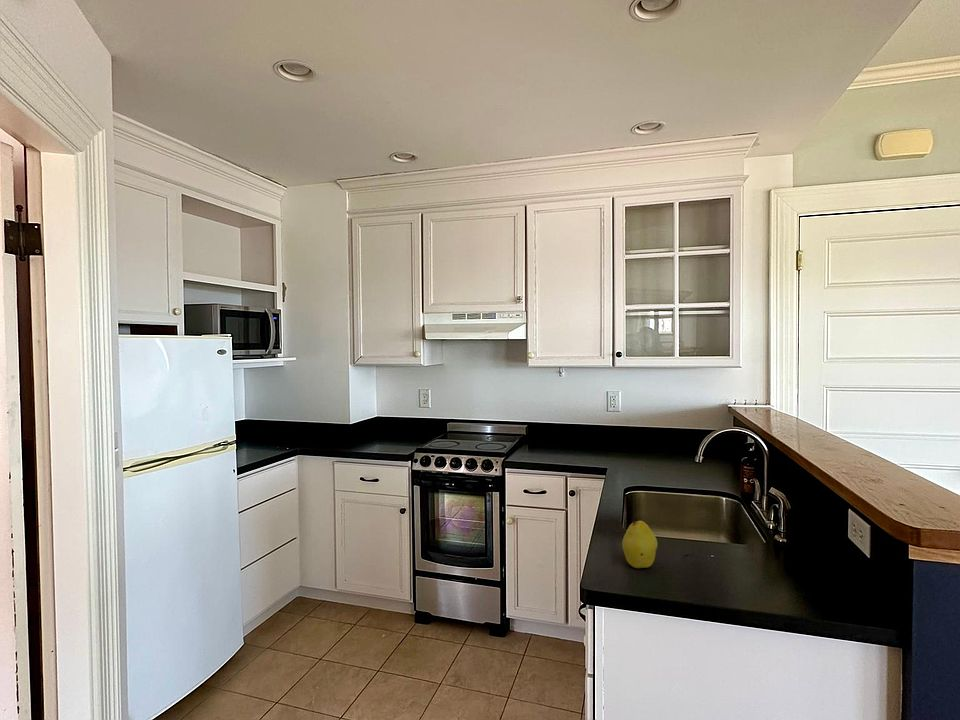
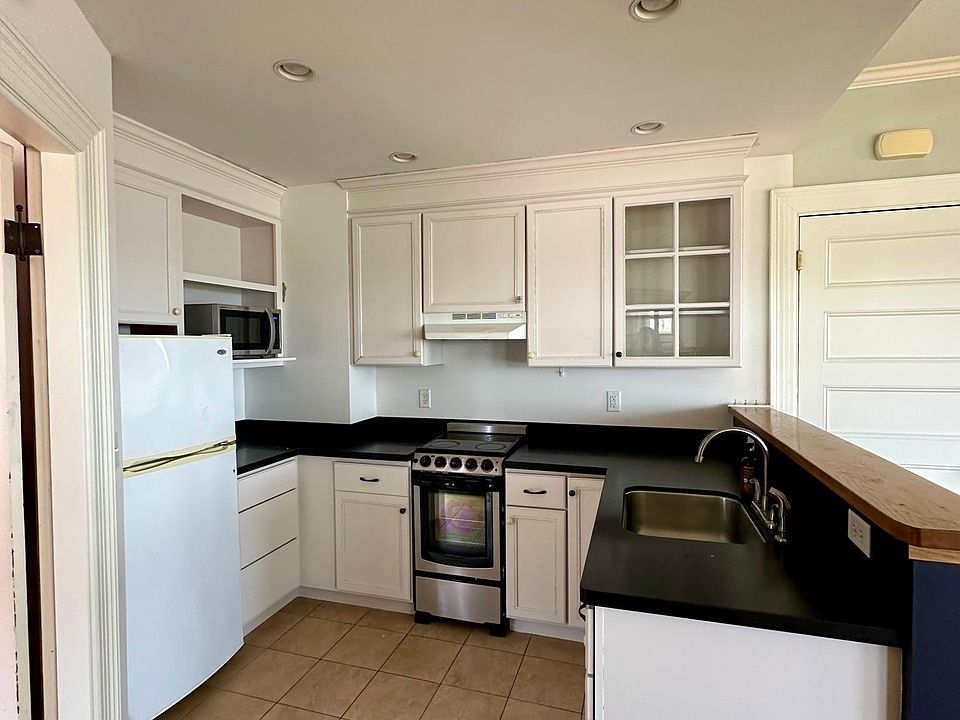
- fruit [621,519,658,569]
